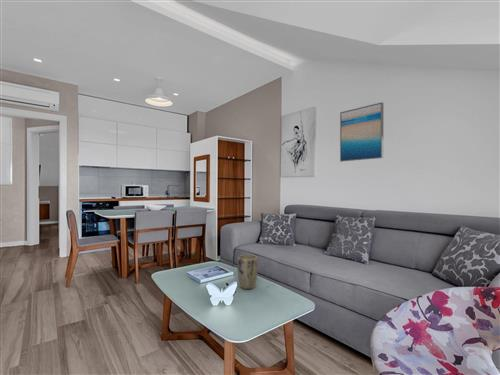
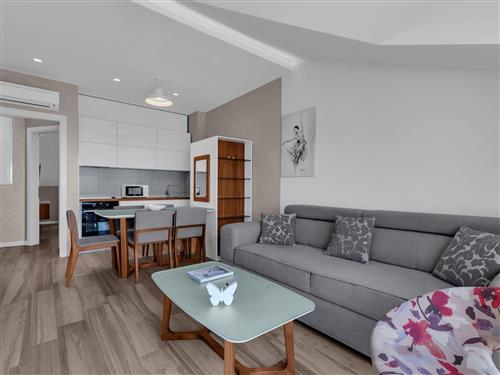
- wall art [339,101,384,163]
- plant pot [237,254,259,290]
